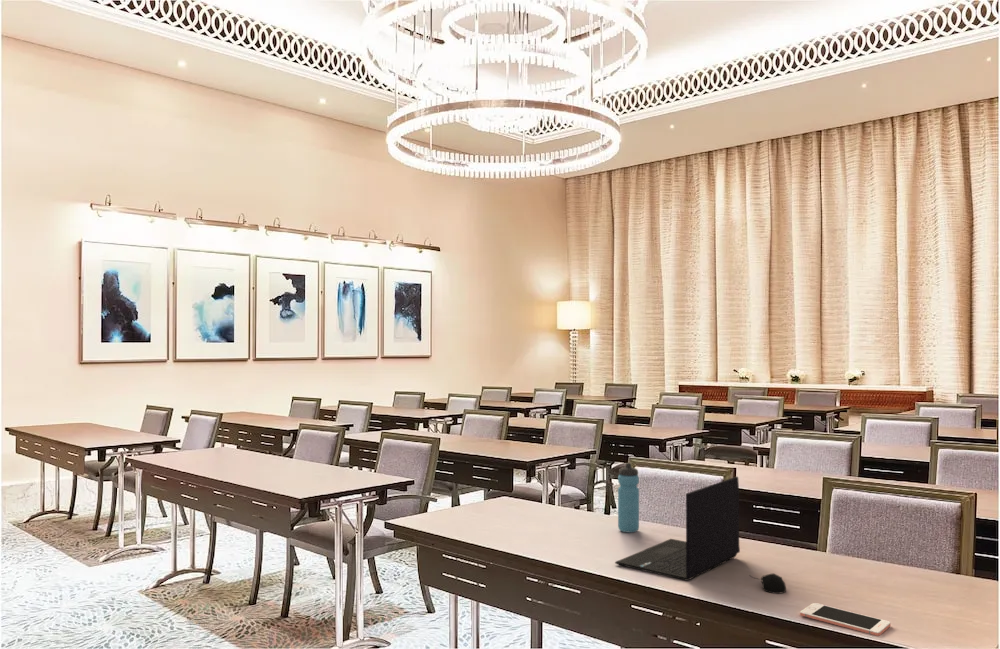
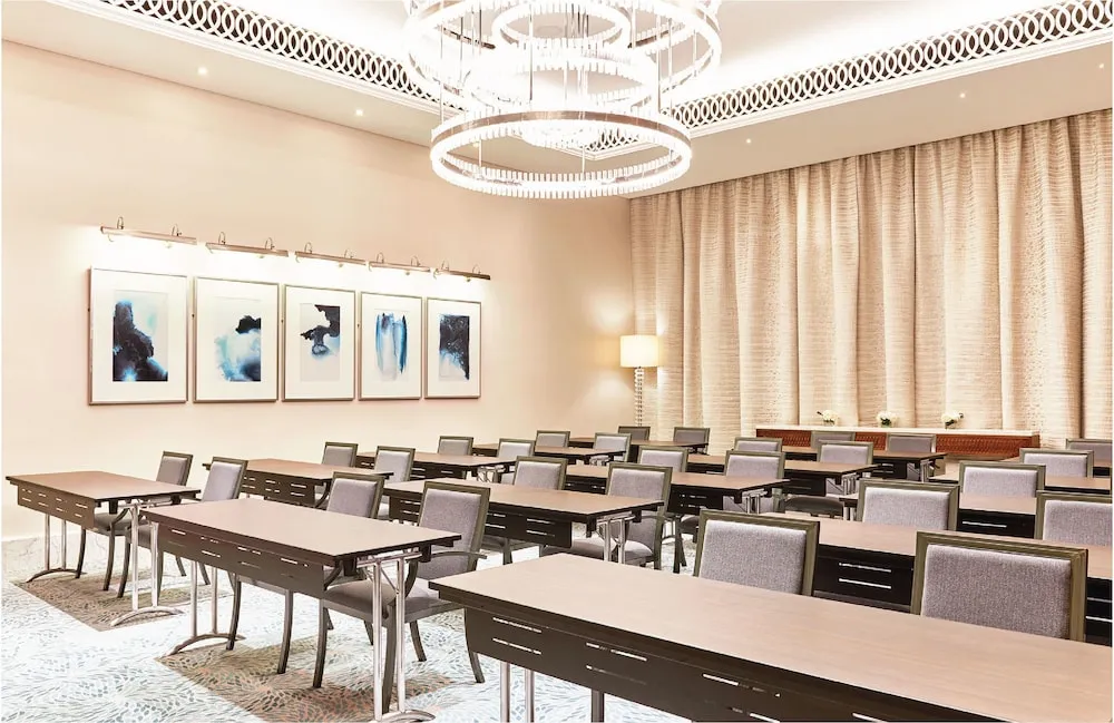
- computer mouse [749,573,787,595]
- cell phone [799,602,891,637]
- laptop [614,475,741,582]
- water bottle [617,462,640,533]
